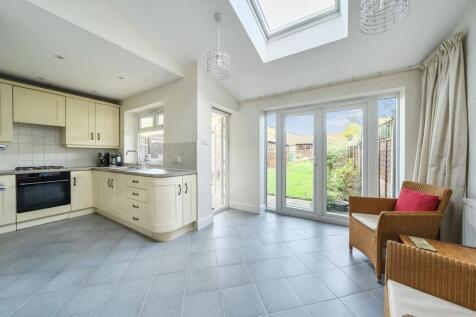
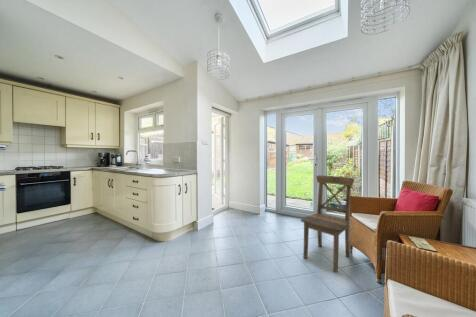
+ dining chair [300,174,355,273]
